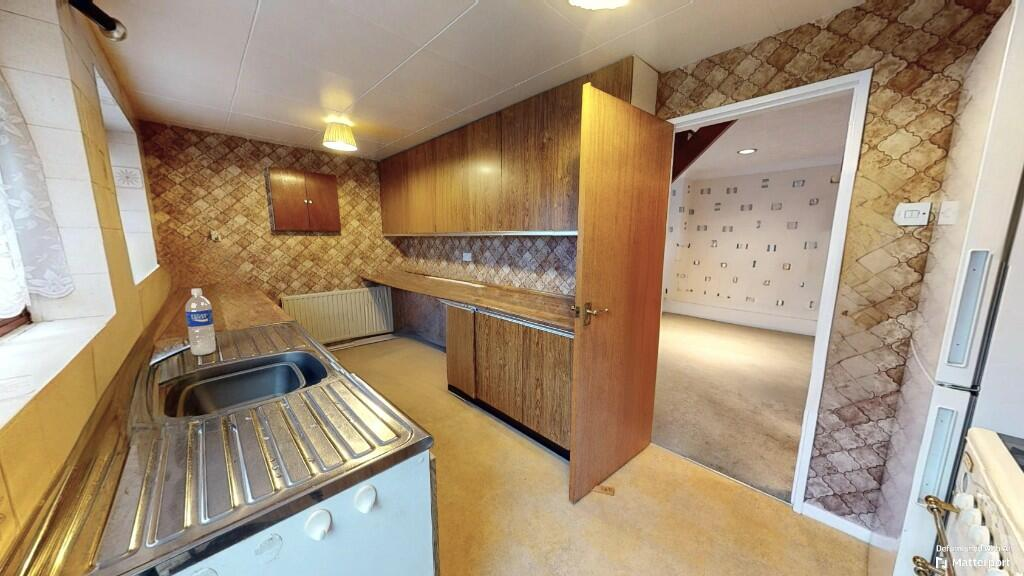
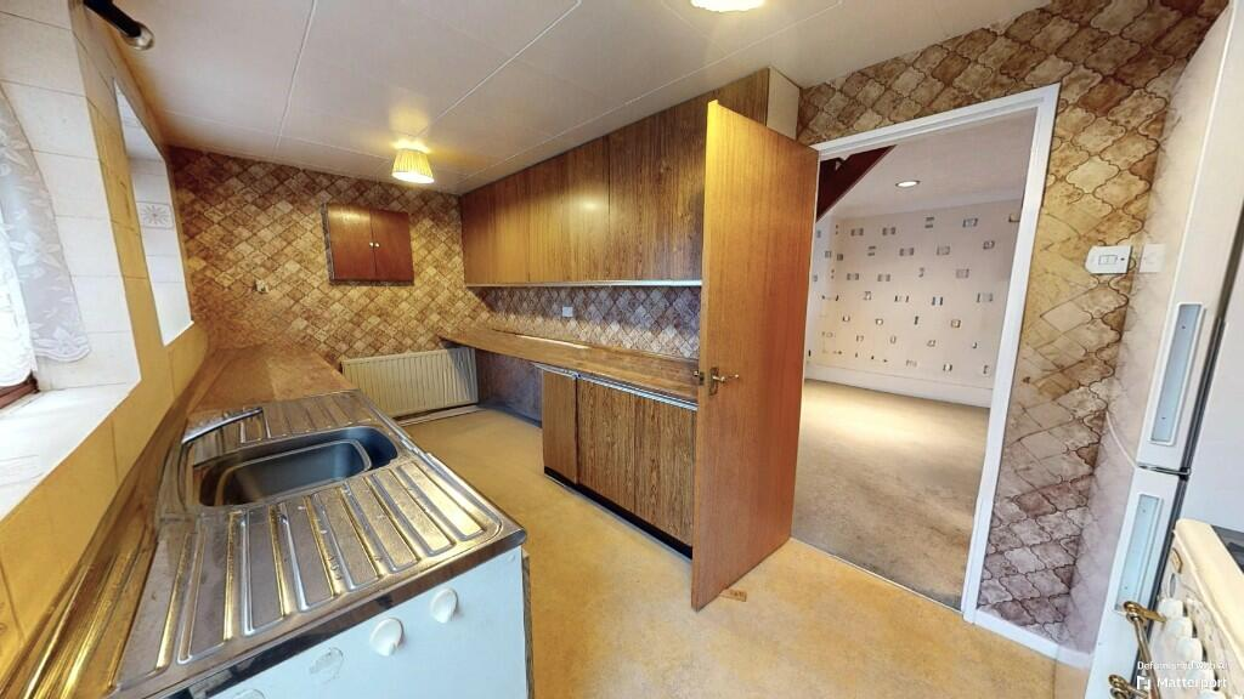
- water bottle [184,287,217,356]
